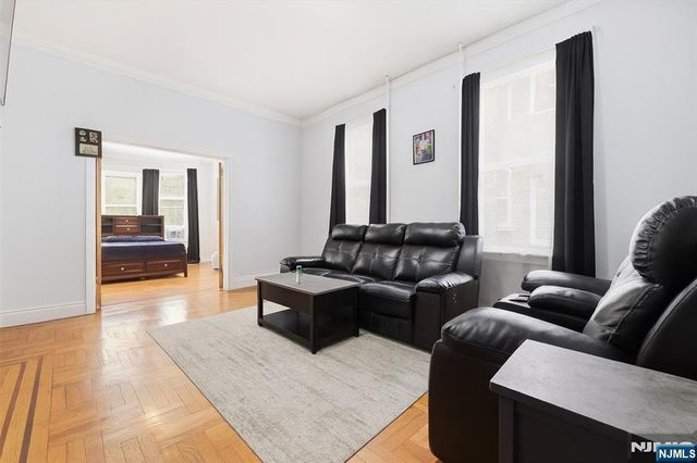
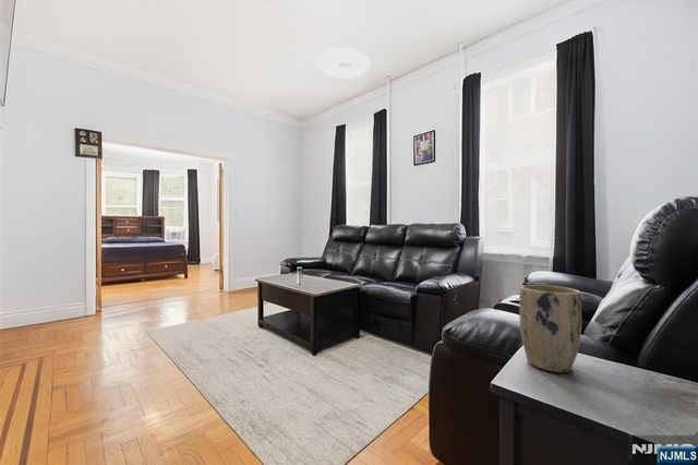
+ plant pot [518,284,582,373]
+ ceiling light [316,47,372,80]
